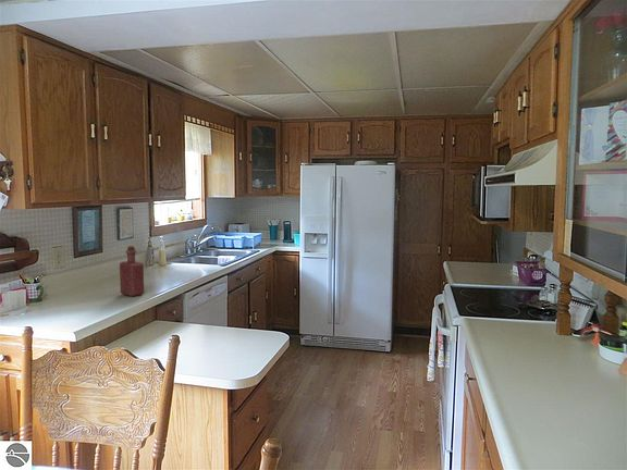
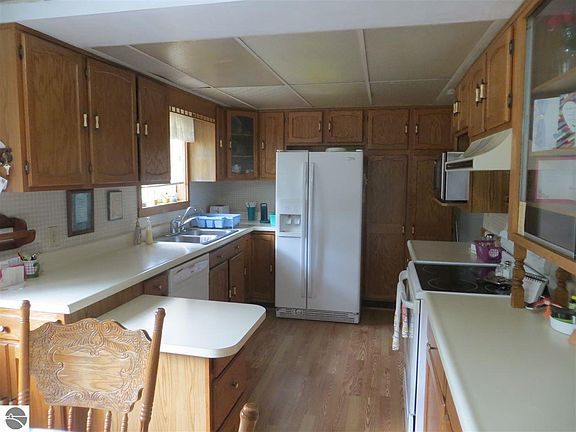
- bottle [119,245,145,297]
